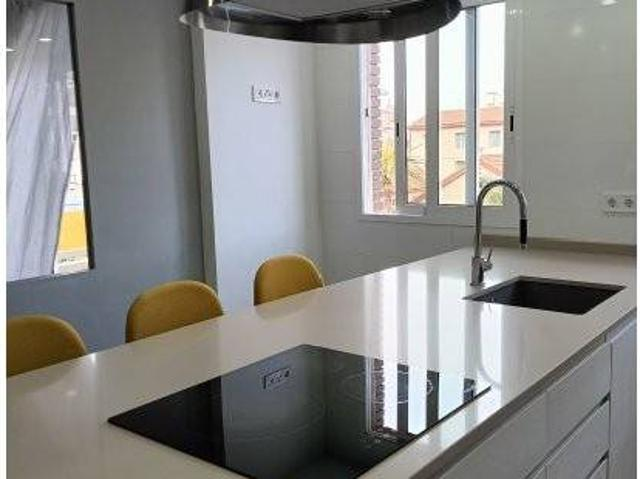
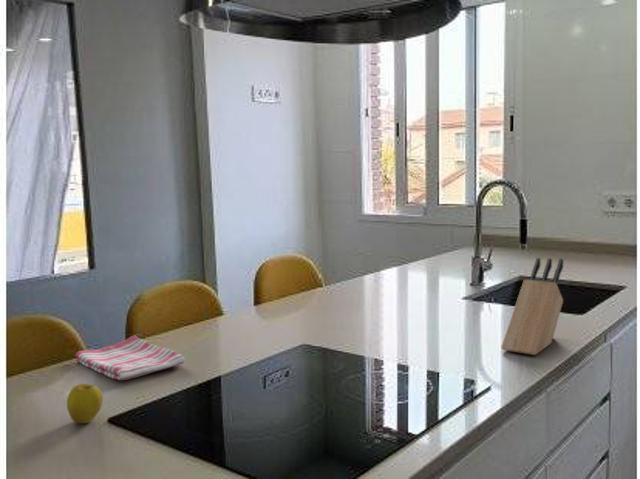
+ dish towel [74,334,186,381]
+ apple [66,382,104,424]
+ knife block [500,257,564,356]
